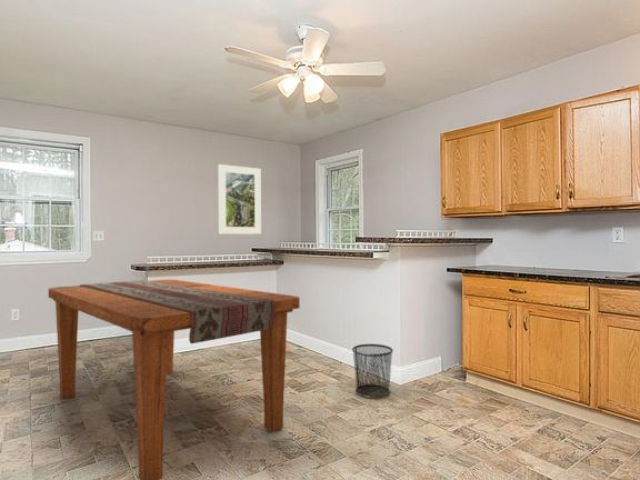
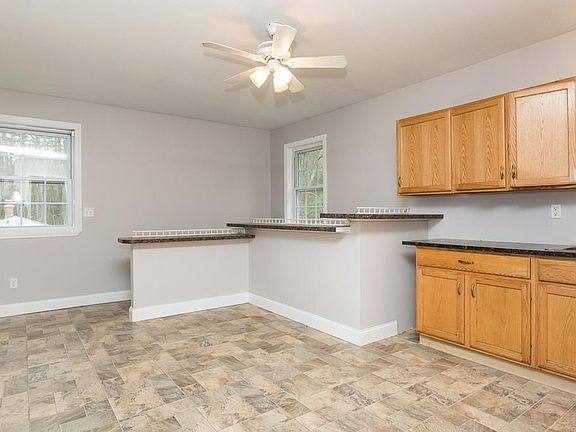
- dining table [48,279,301,480]
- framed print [218,163,262,236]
- waste bin [351,343,394,400]
